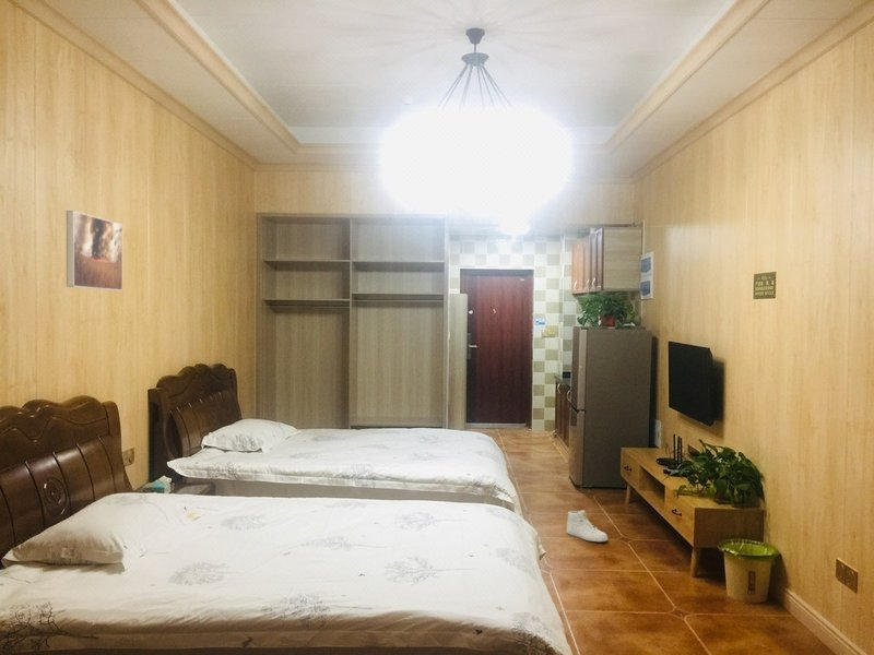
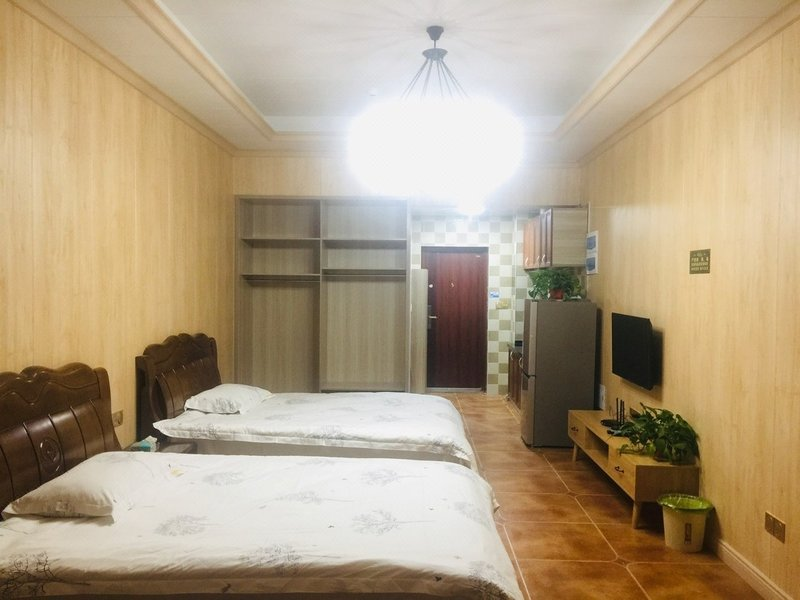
- sneaker [566,510,609,543]
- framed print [66,210,123,291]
